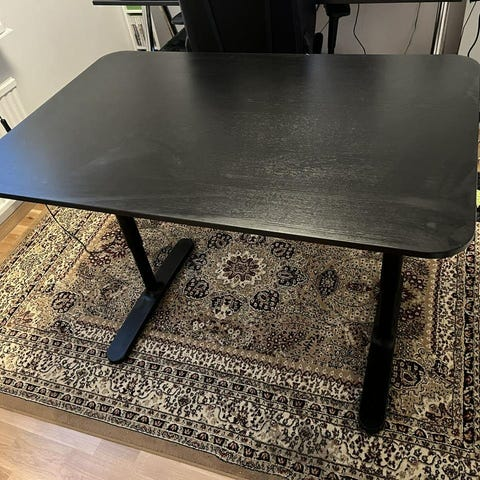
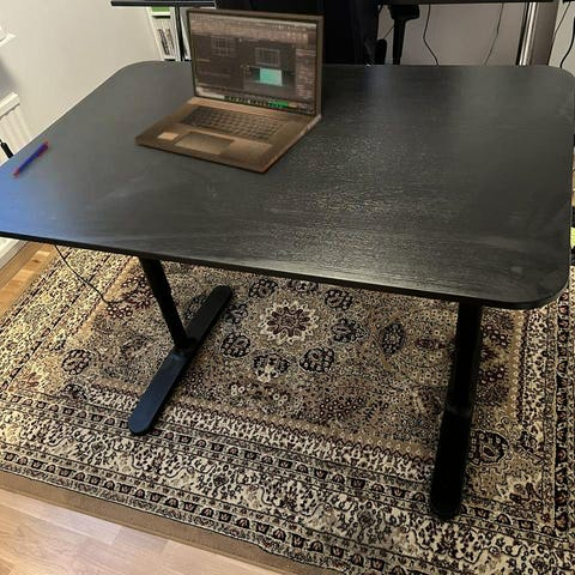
+ laptop [133,6,325,174]
+ pen [12,140,49,178]
